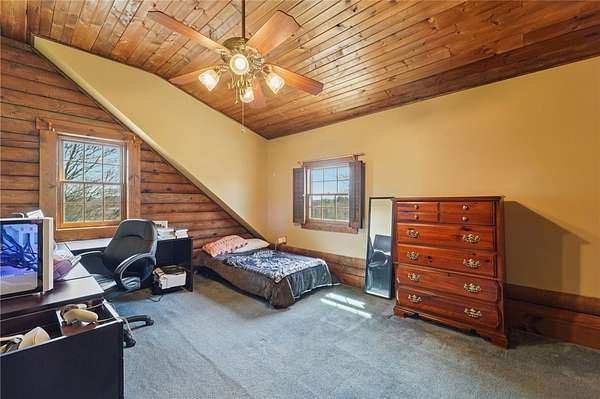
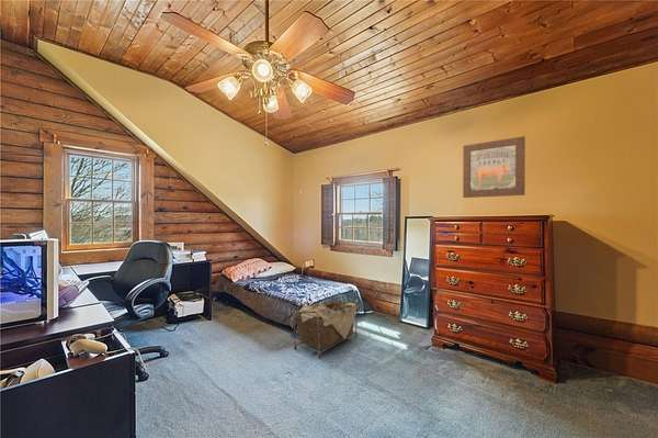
+ wall art [462,135,526,199]
+ laundry basket [292,295,359,360]
